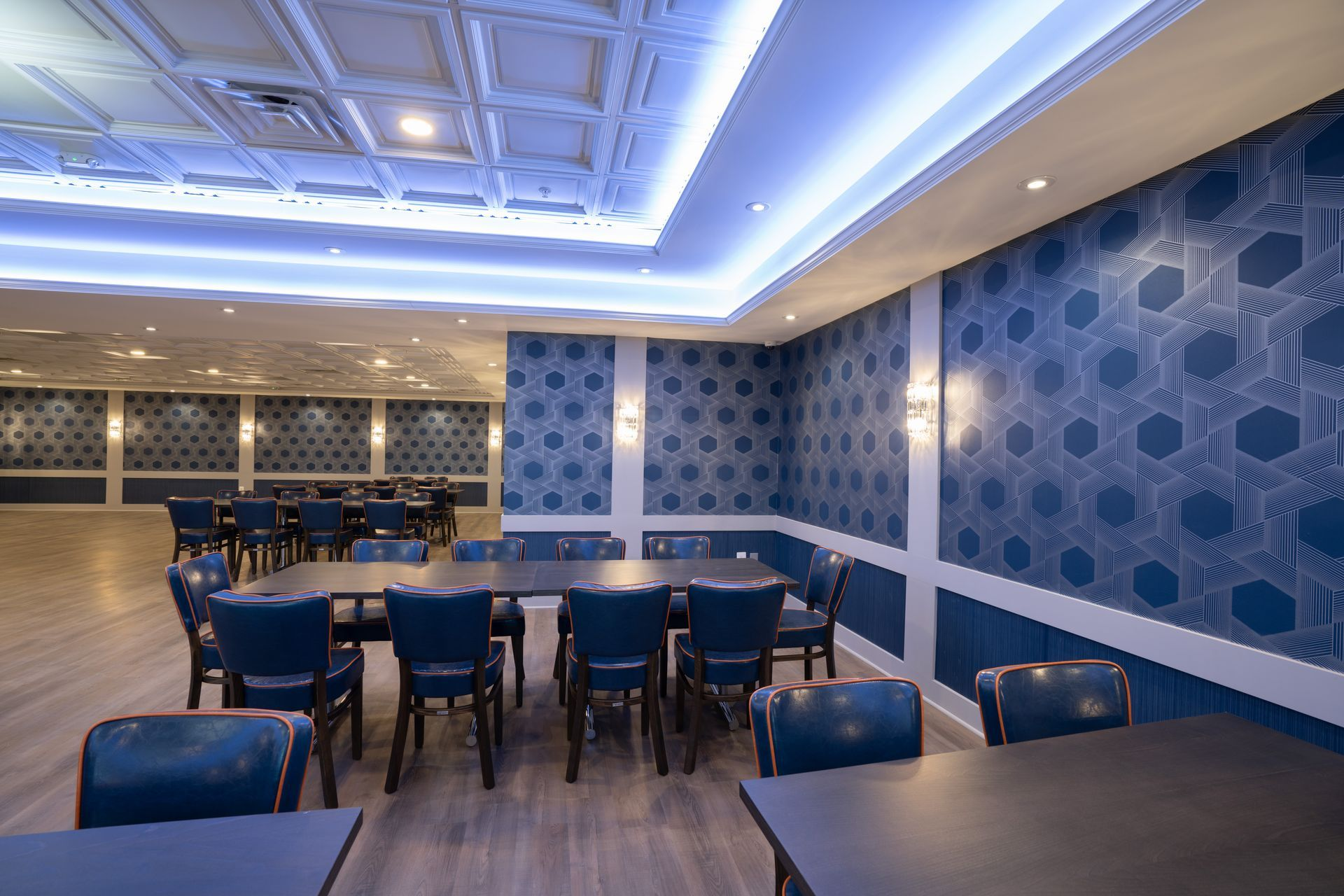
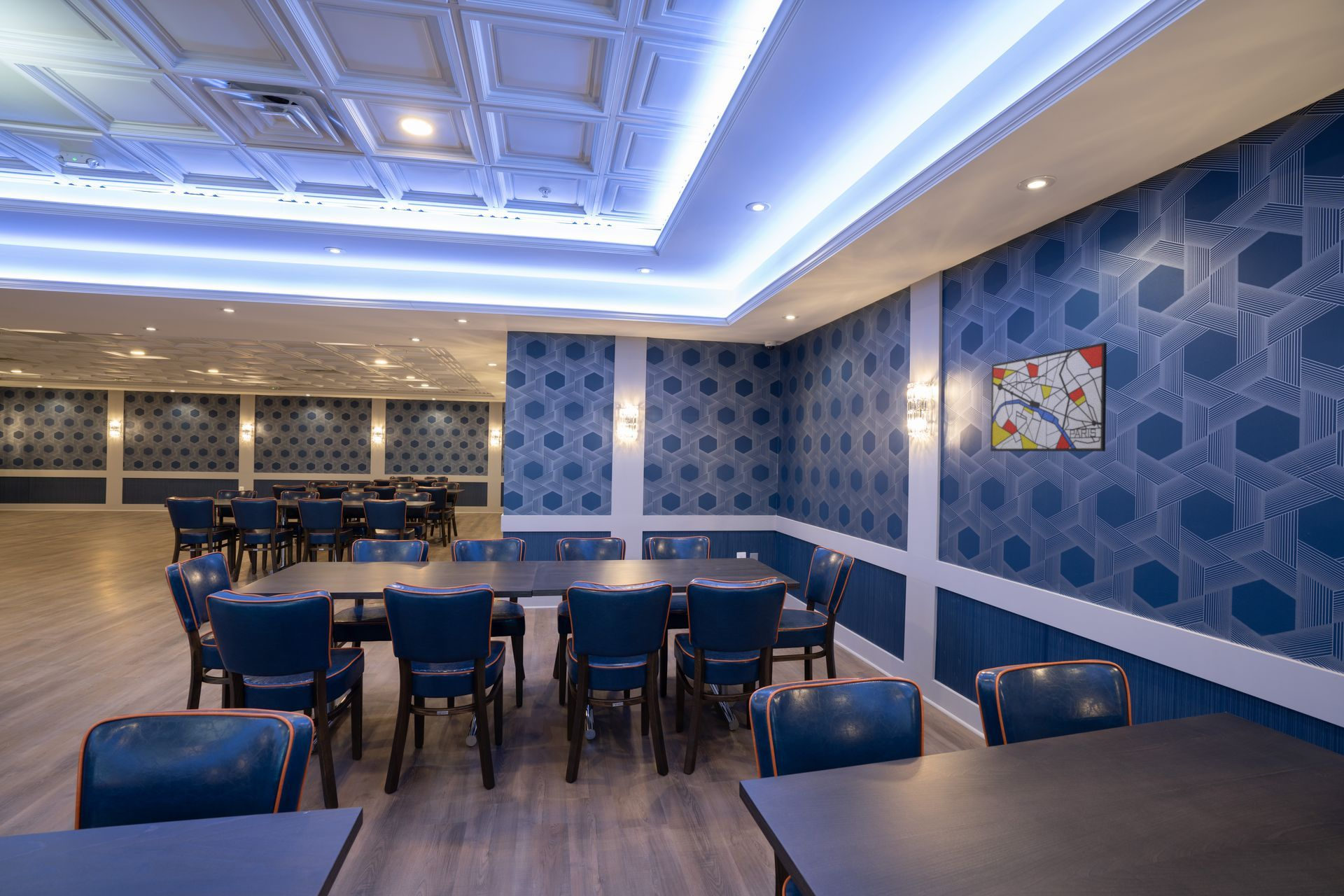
+ wall art [990,342,1107,452]
